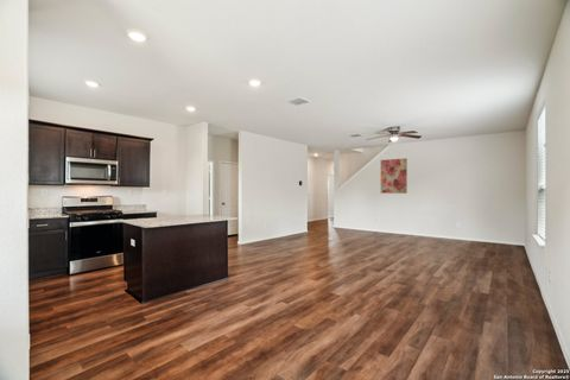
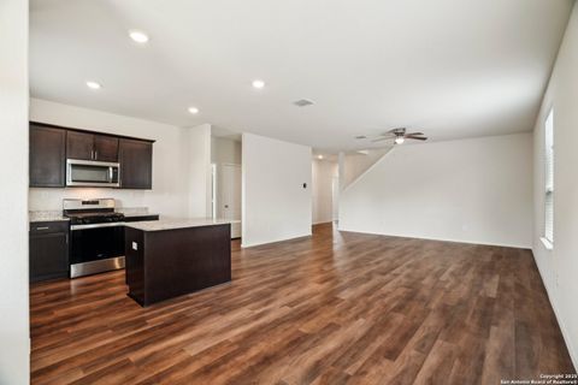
- wall art [380,157,408,195]
